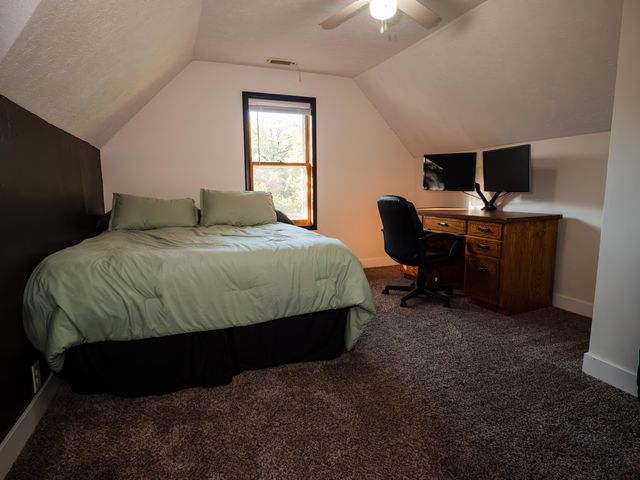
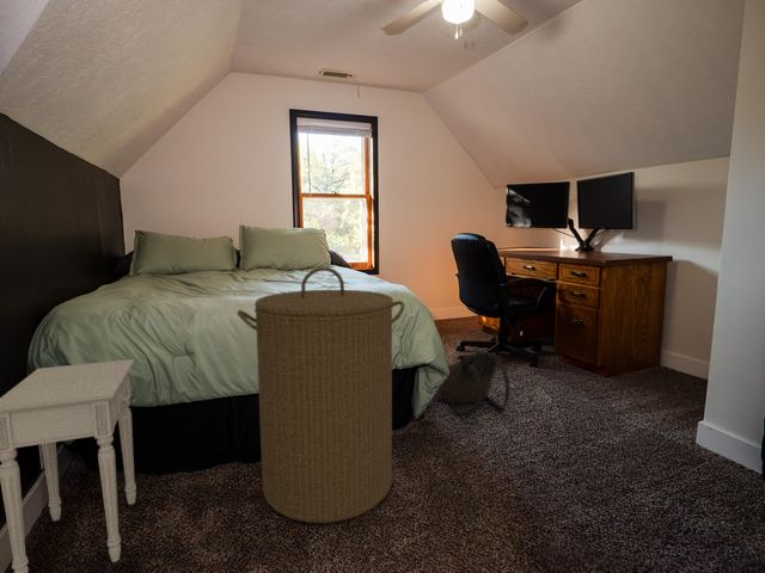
+ backpack [435,350,510,418]
+ nightstand [0,358,137,573]
+ laundry hamper [235,266,406,524]
